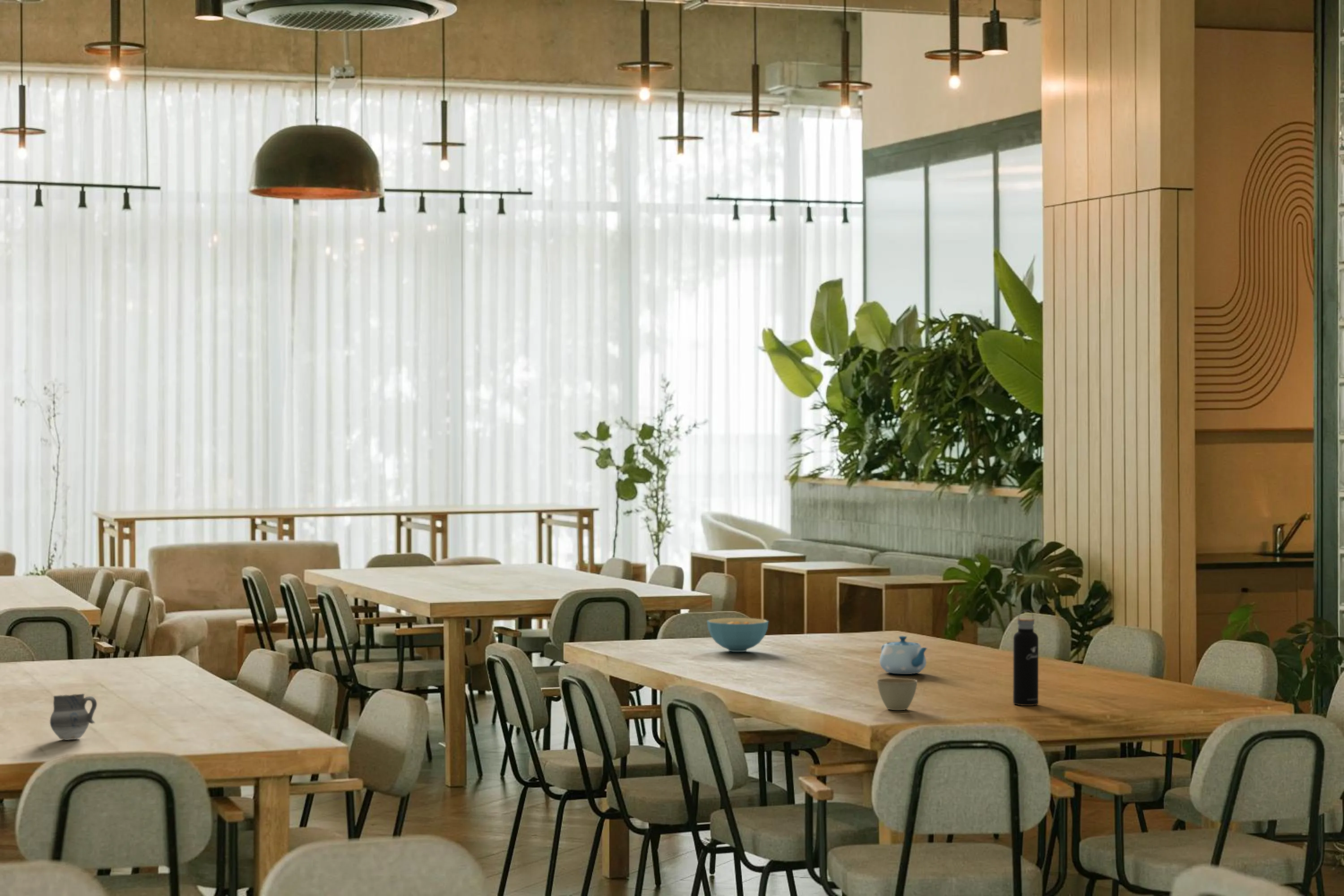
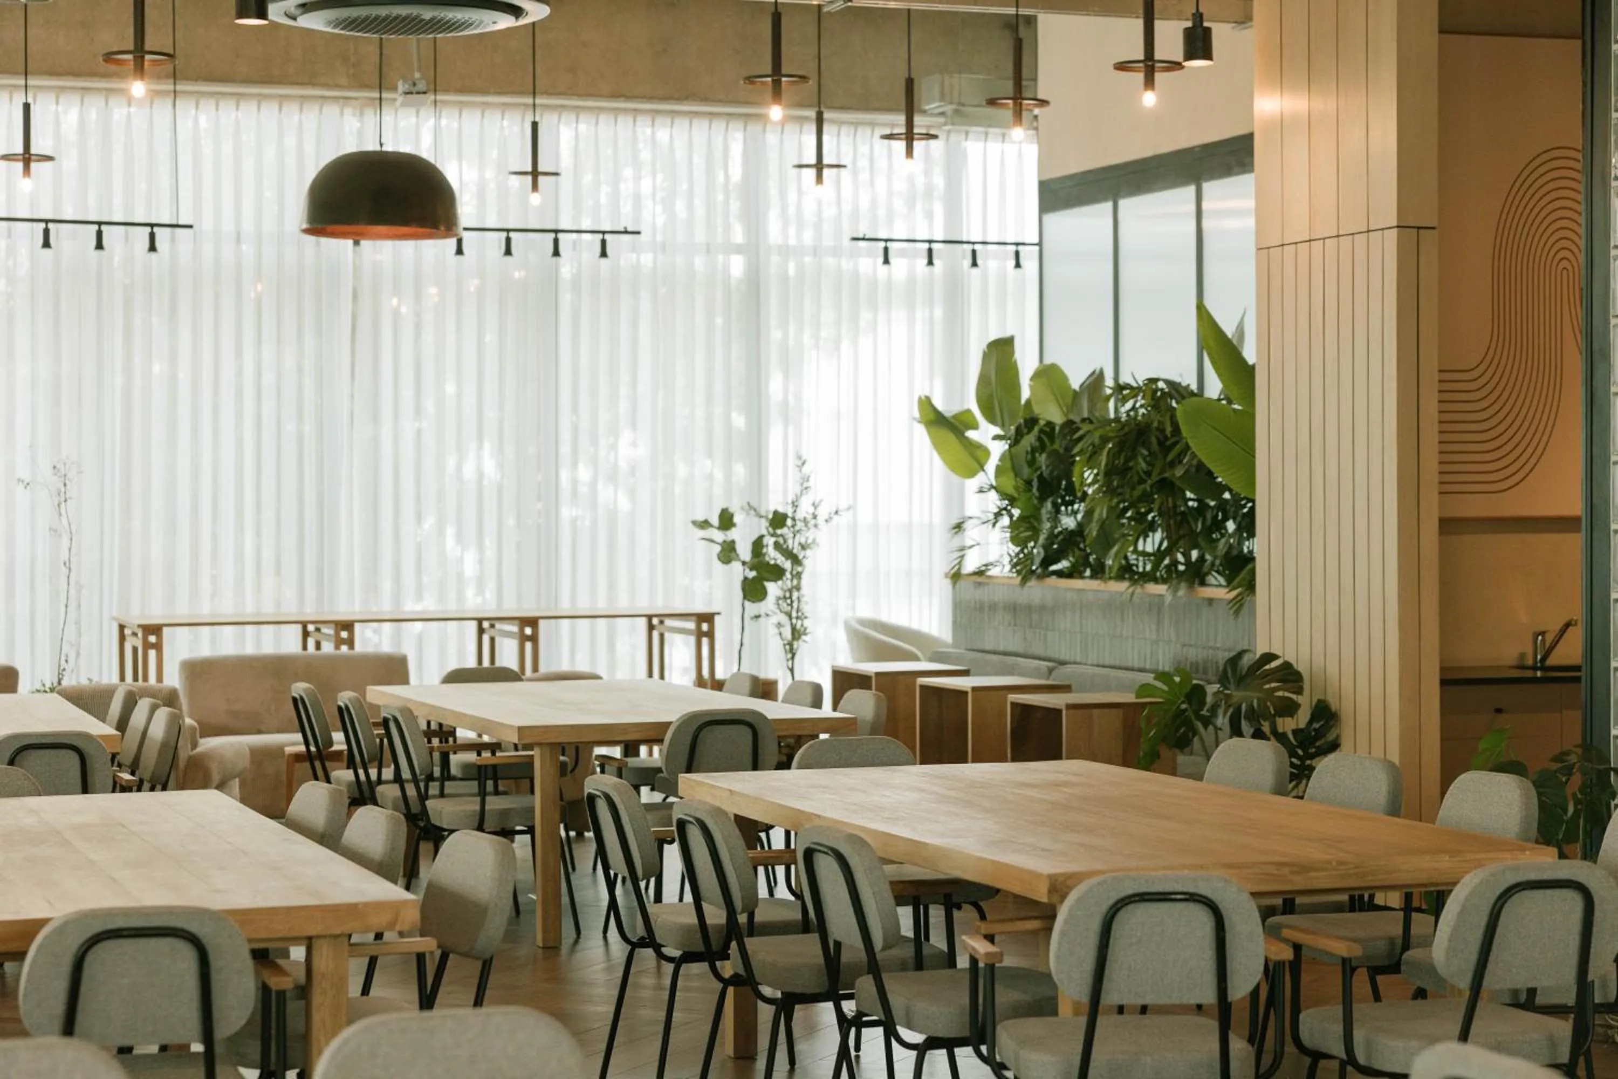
- water bottle [1012,609,1039,706]
- chinaware [879,636,928,675]
- cereal bowl [706,617,769,652]
- flower pot [877,677,918,711]
- cup [49,693,97,741]
